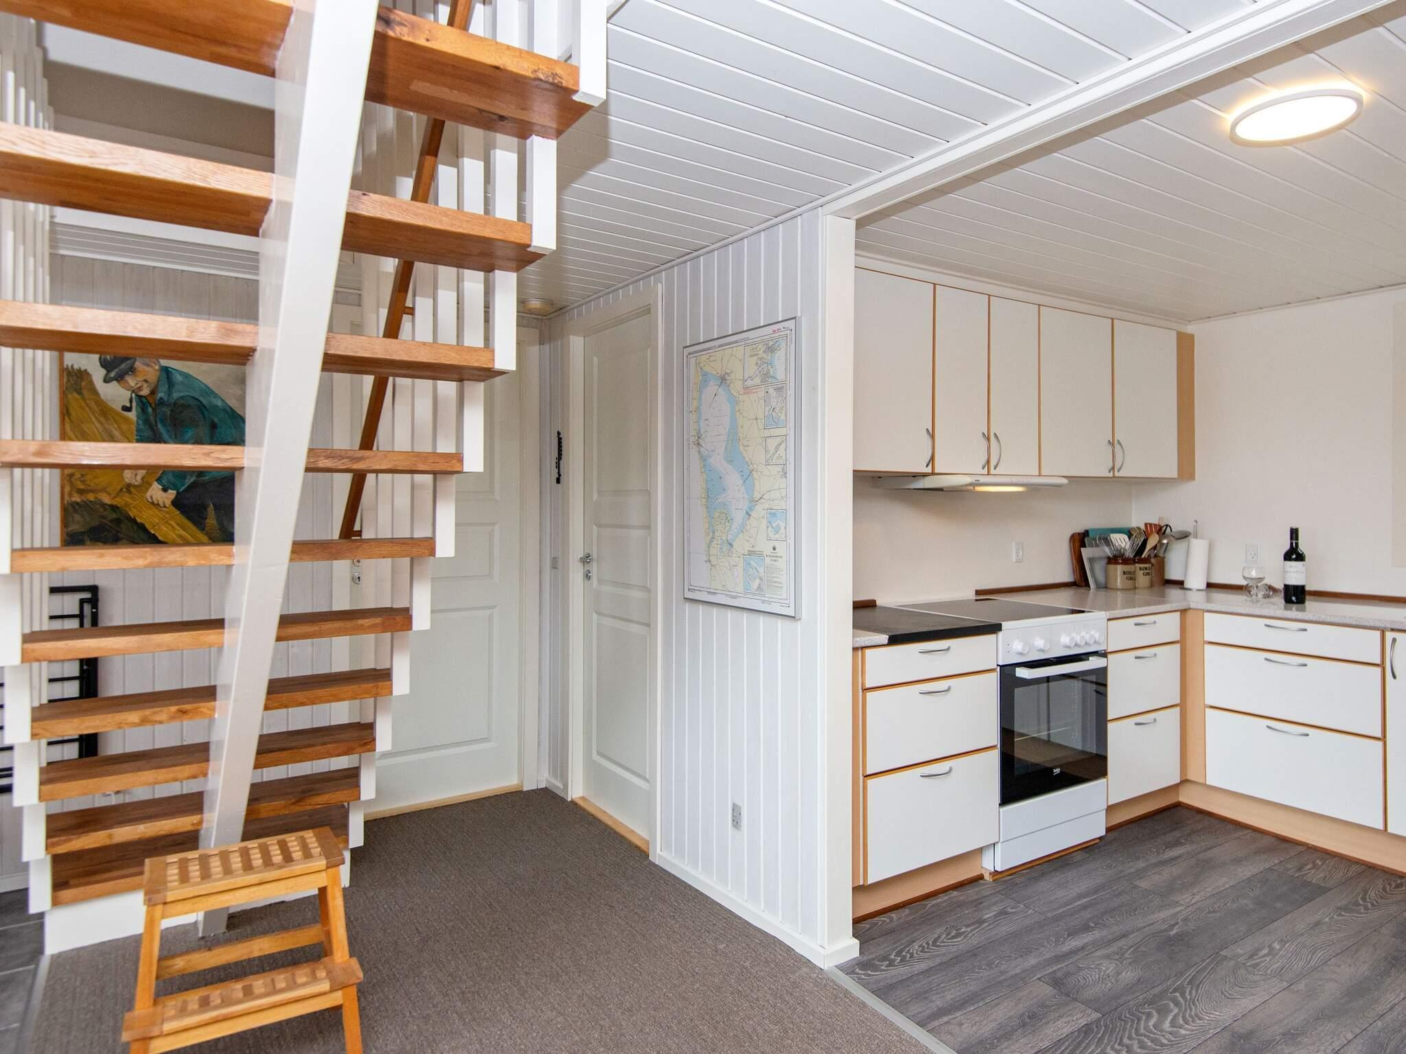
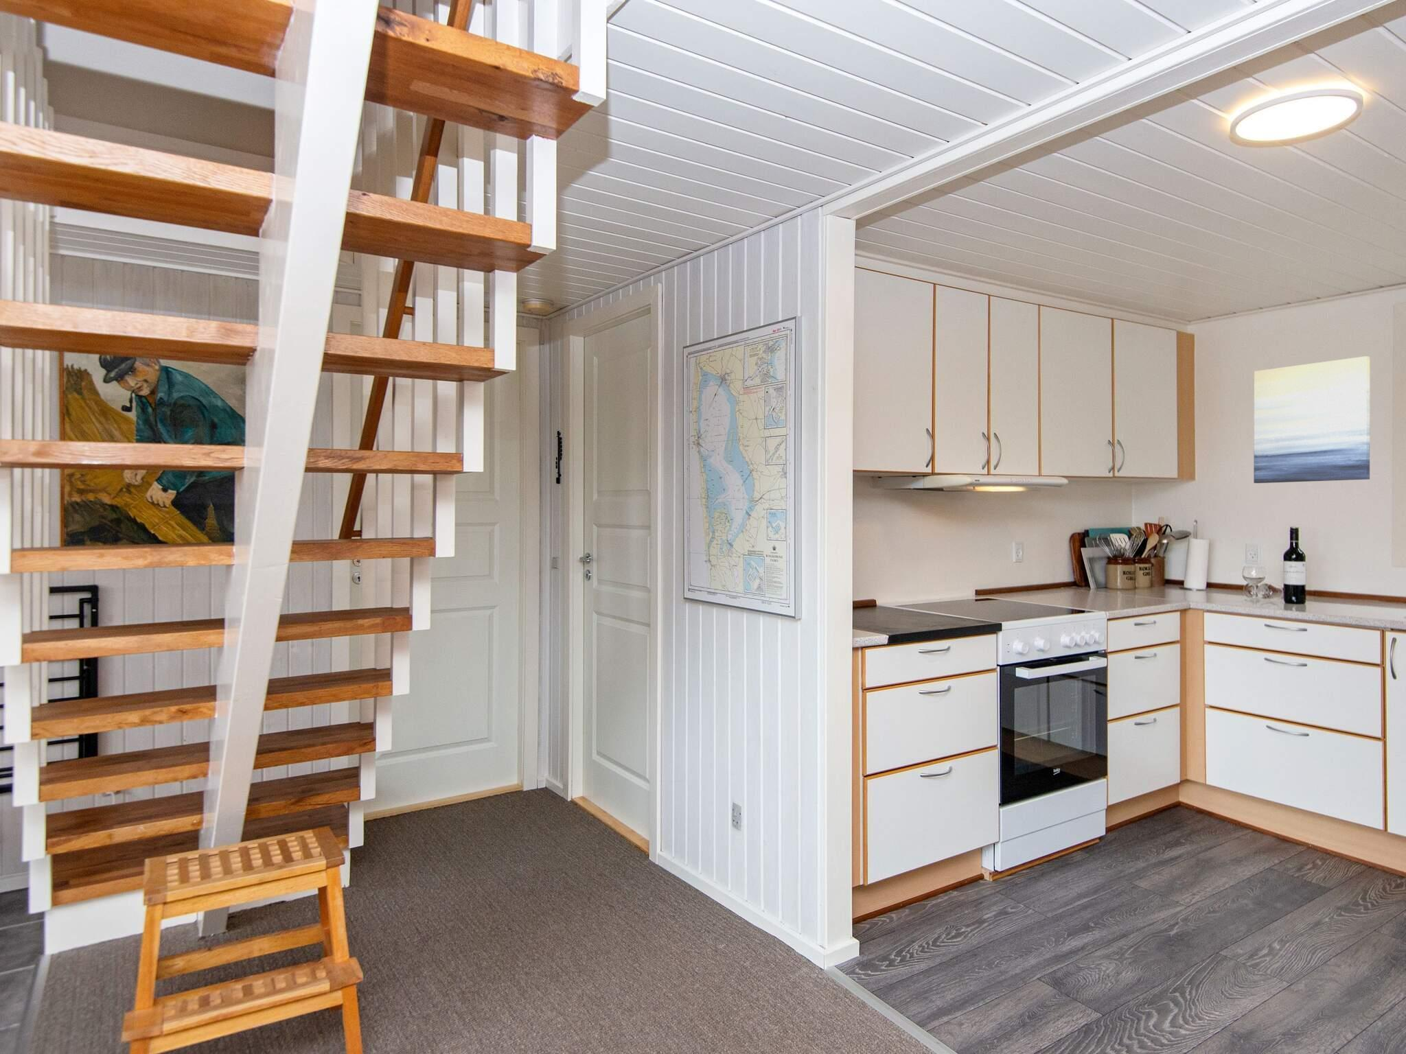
+ wall art [1253,355,1371,484]
